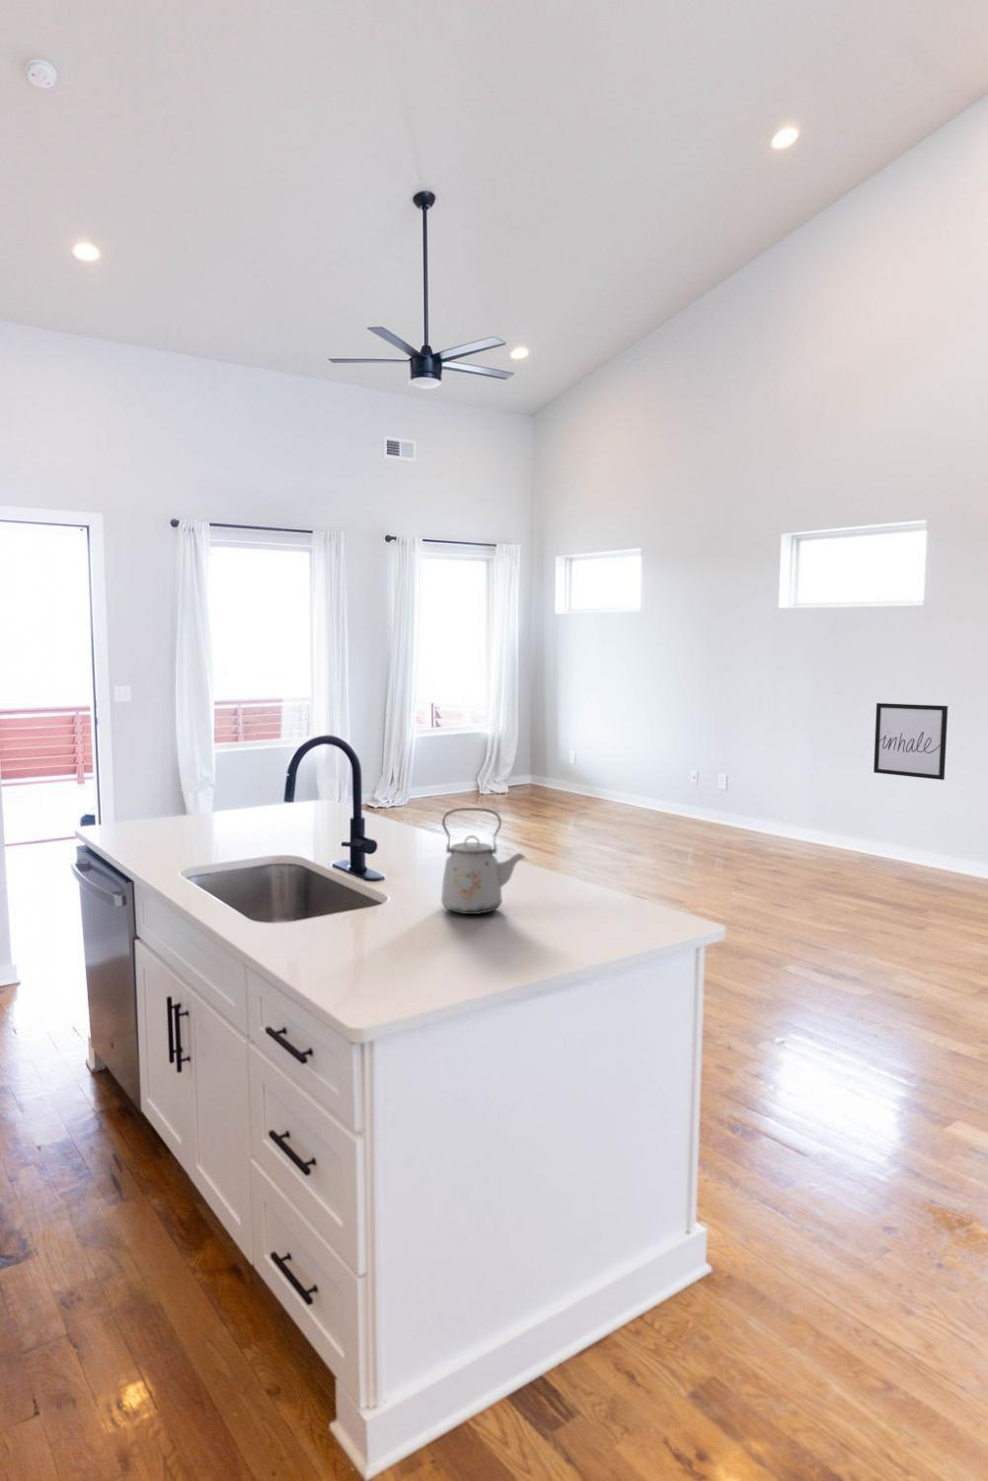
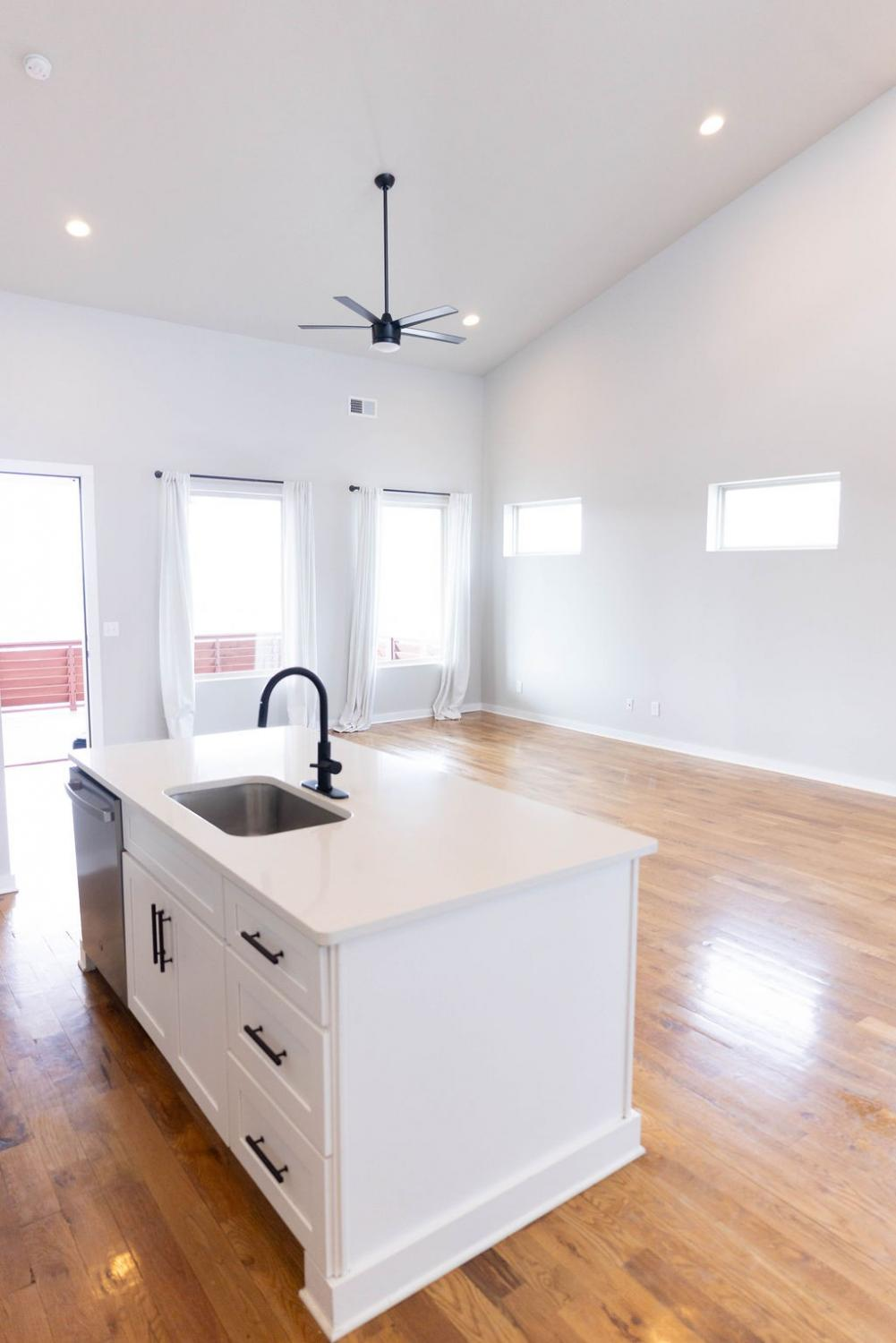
- kettle [440,806,526,915]
- wall art [872,702,948,781]
